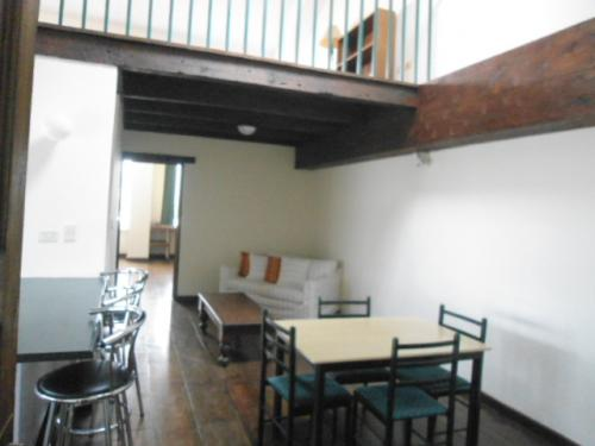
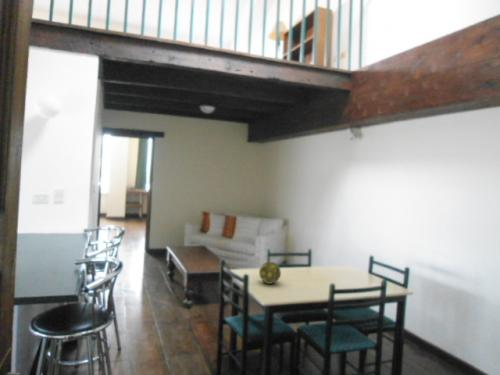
+ decorative ball [258,261,282,285]
